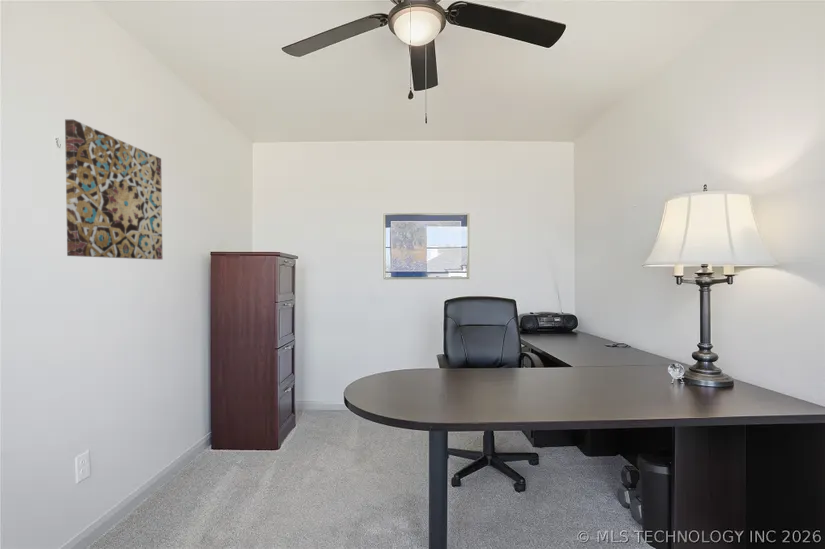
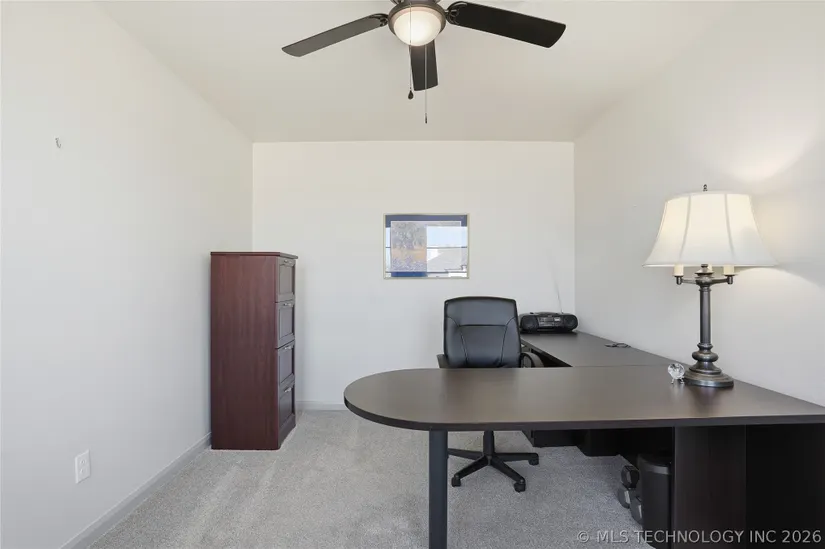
- wall art [64,119,163,260]
